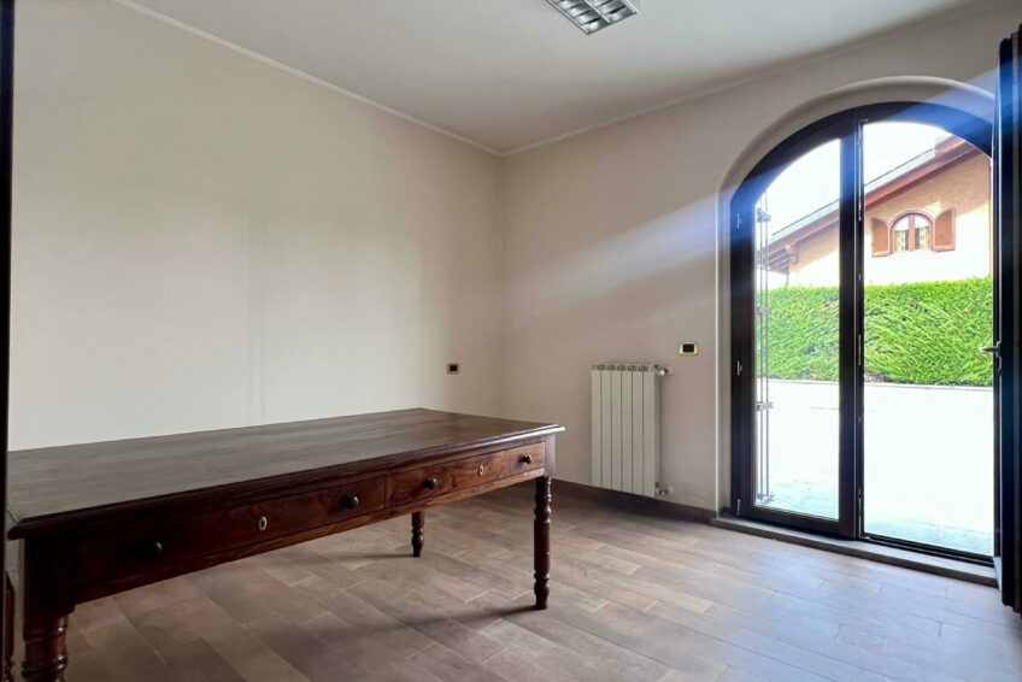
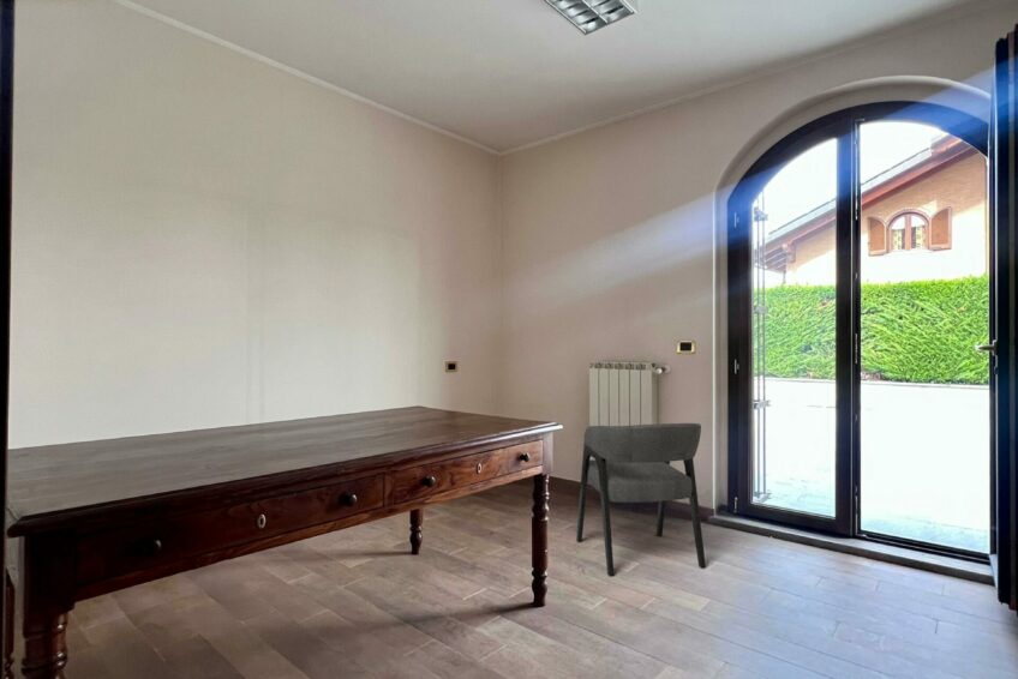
+ chair [575,422,707,577]
